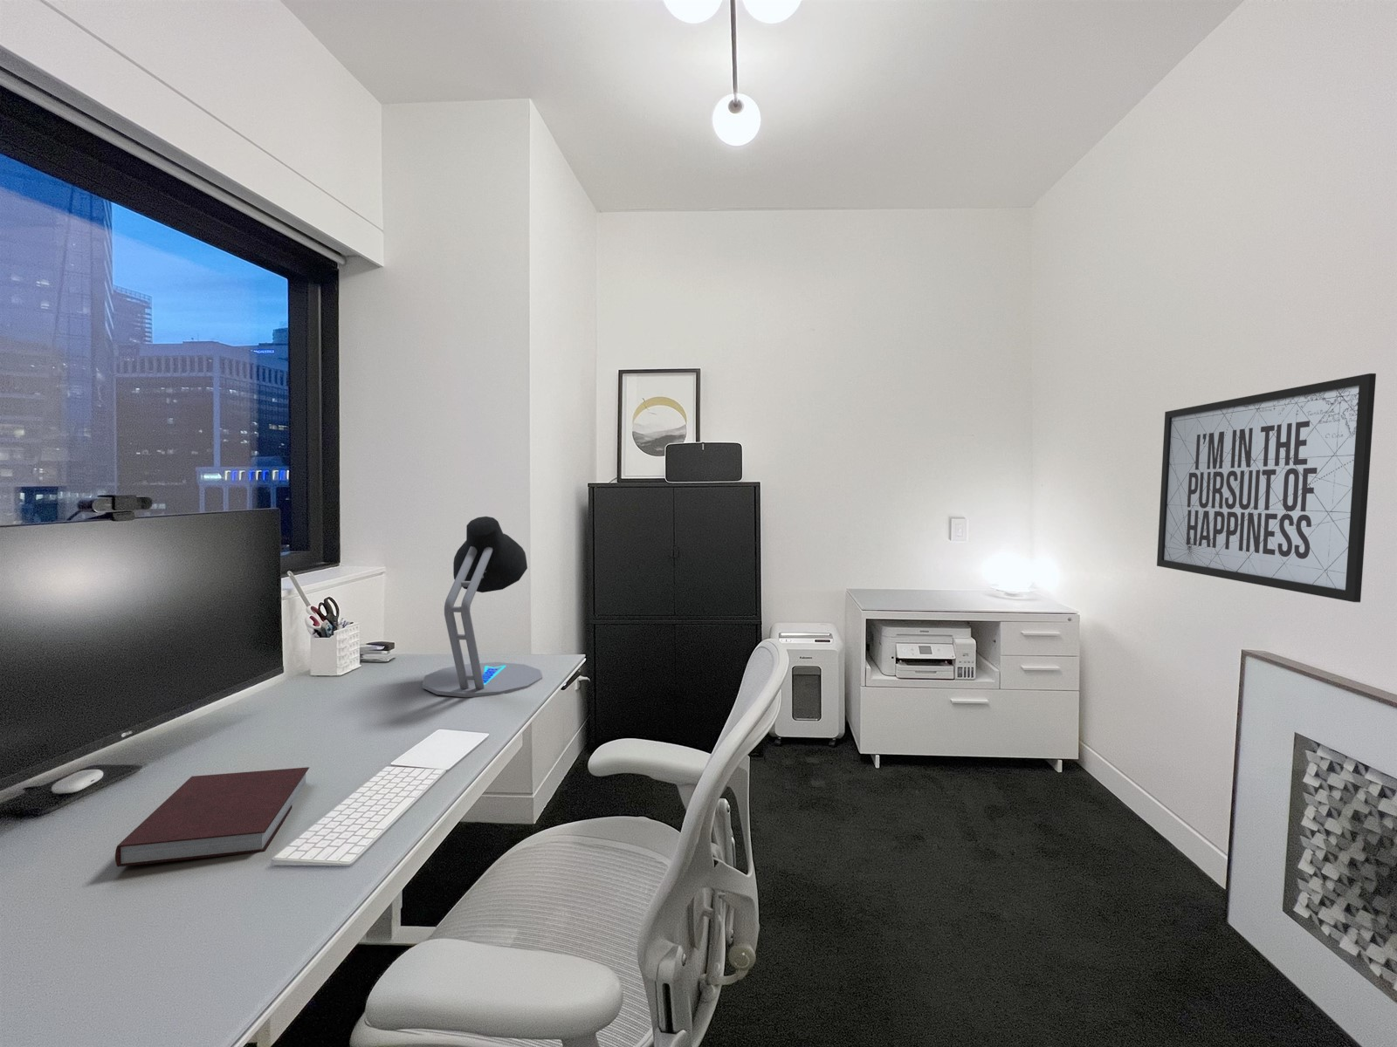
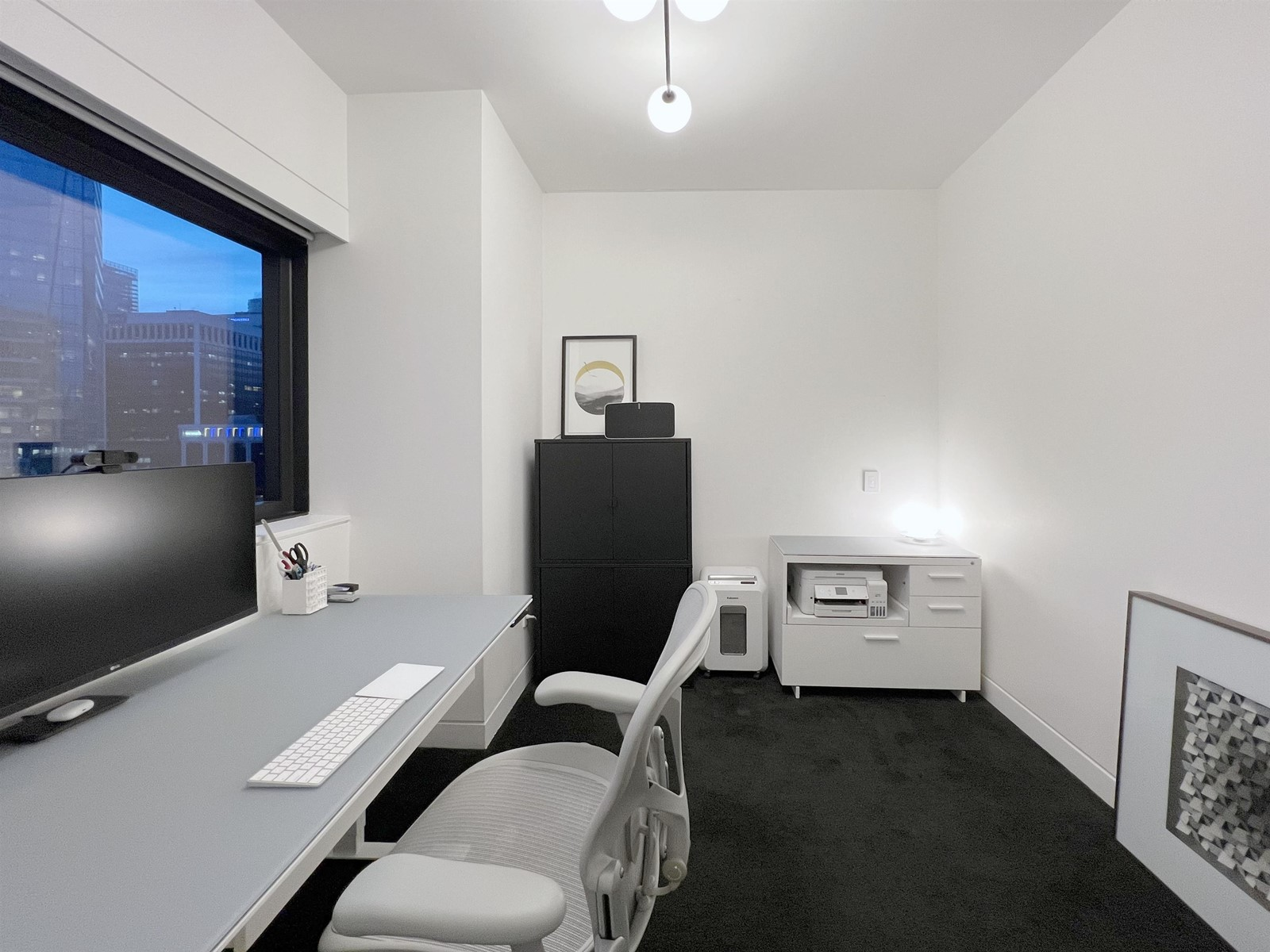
- mirror [1156,373,1377,603]
- desk lamp [421,516,543,698]
- notebook [114,767,310,868]
